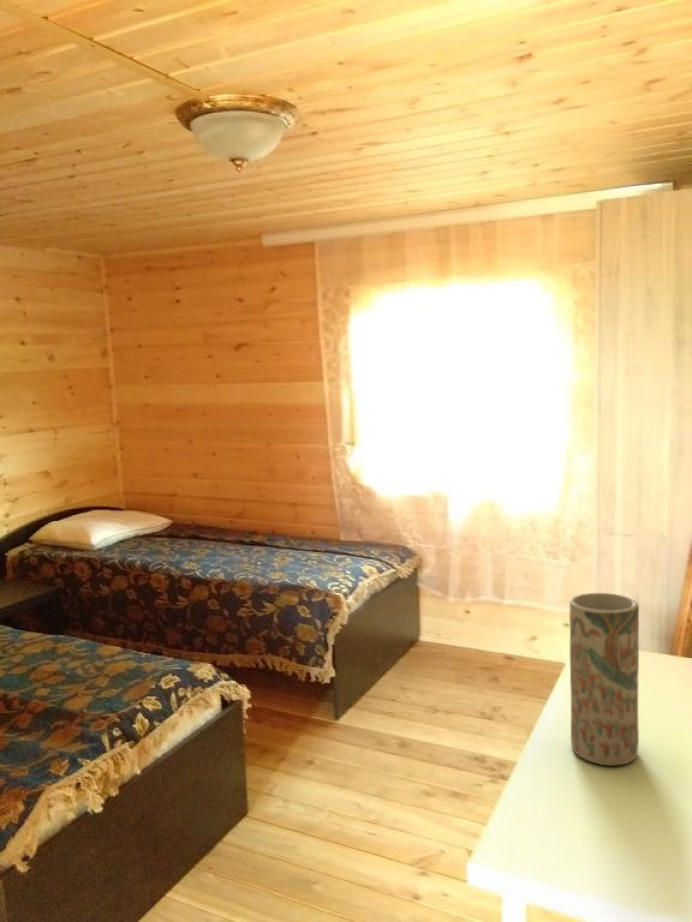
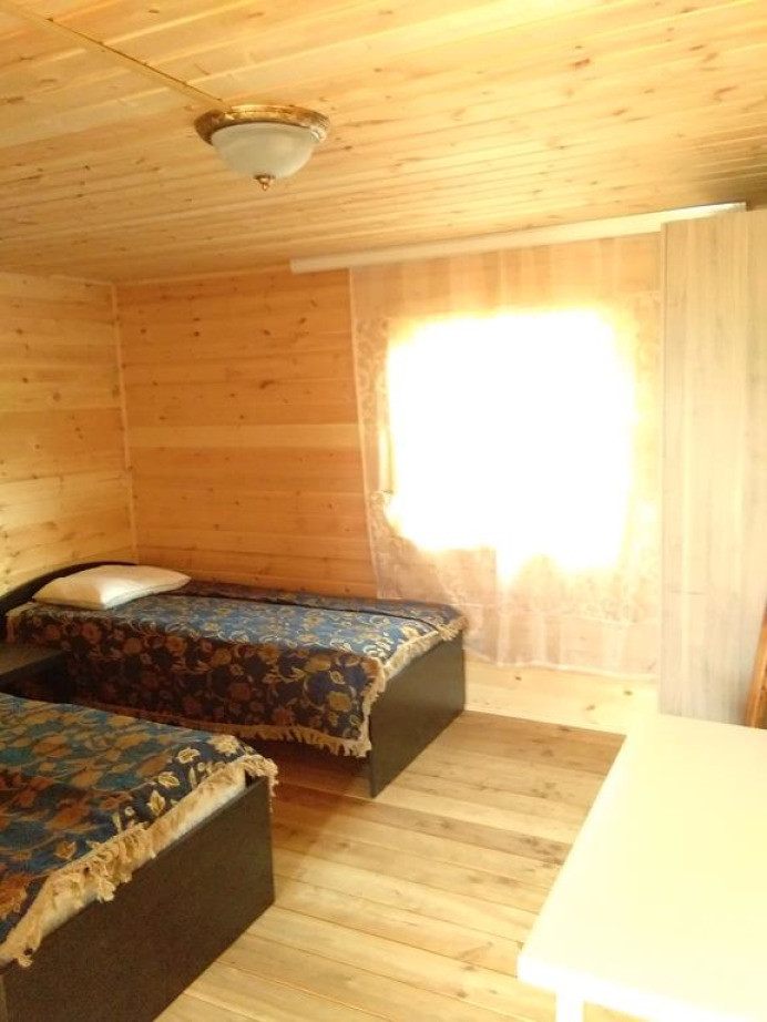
- vase [569,592,640,767]
